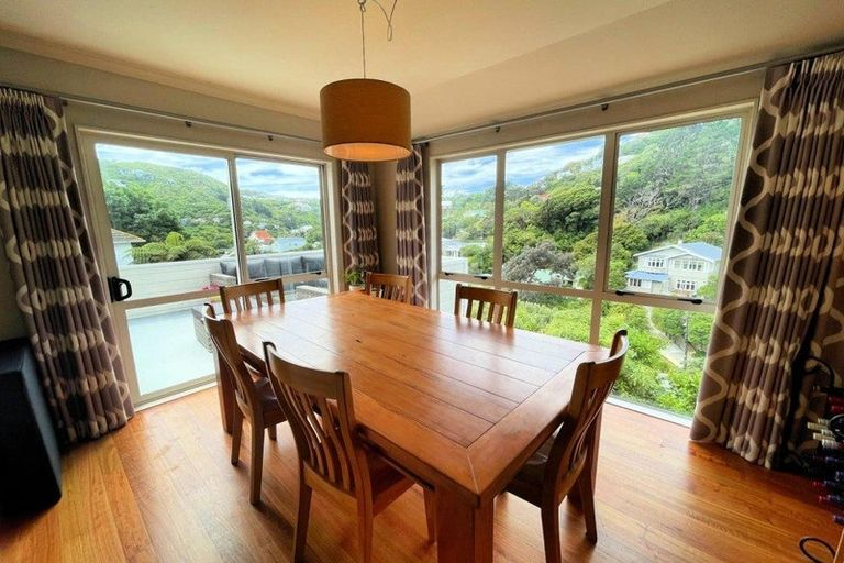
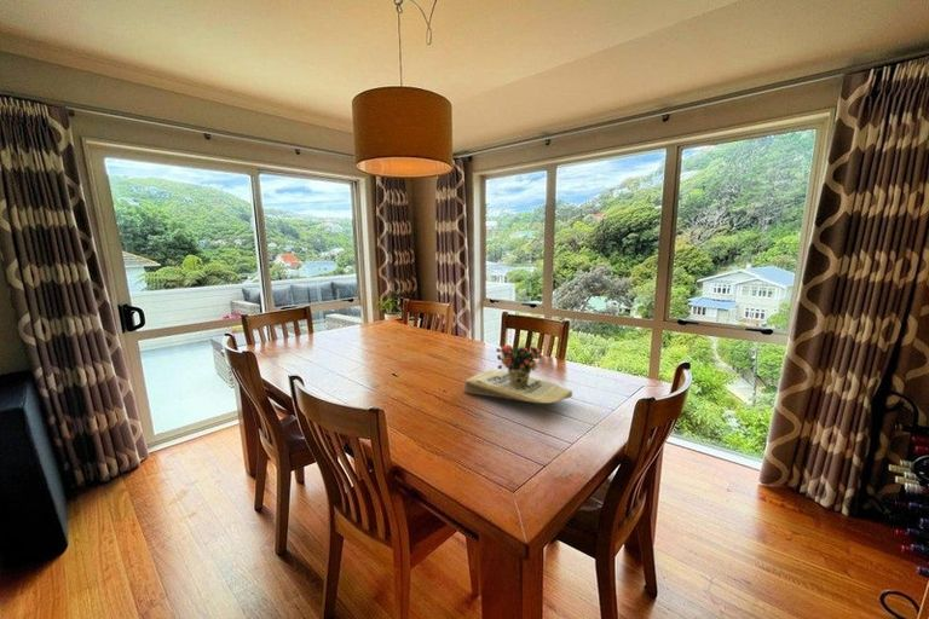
+ flower arrangement [462,343,573,404]
